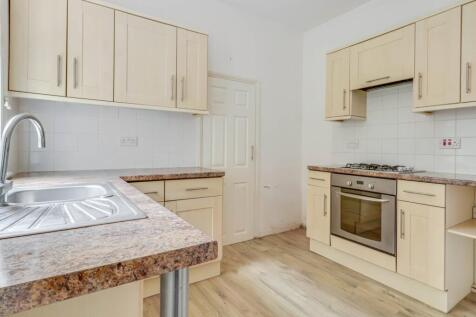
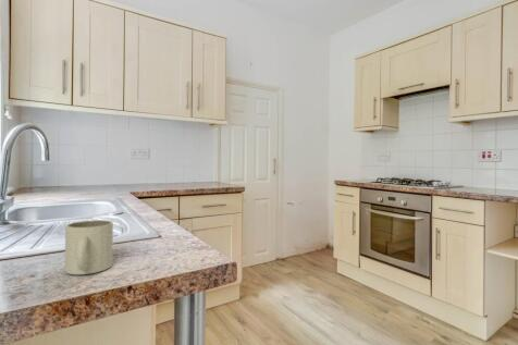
+ mug [64,219,114,275]
